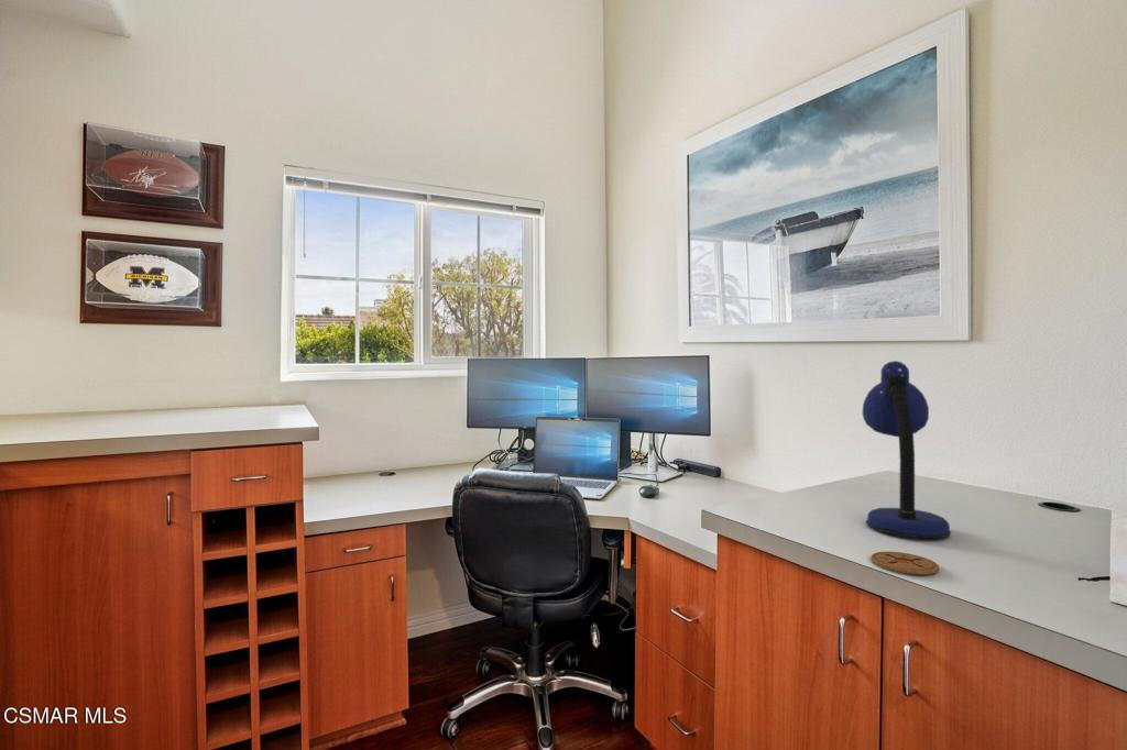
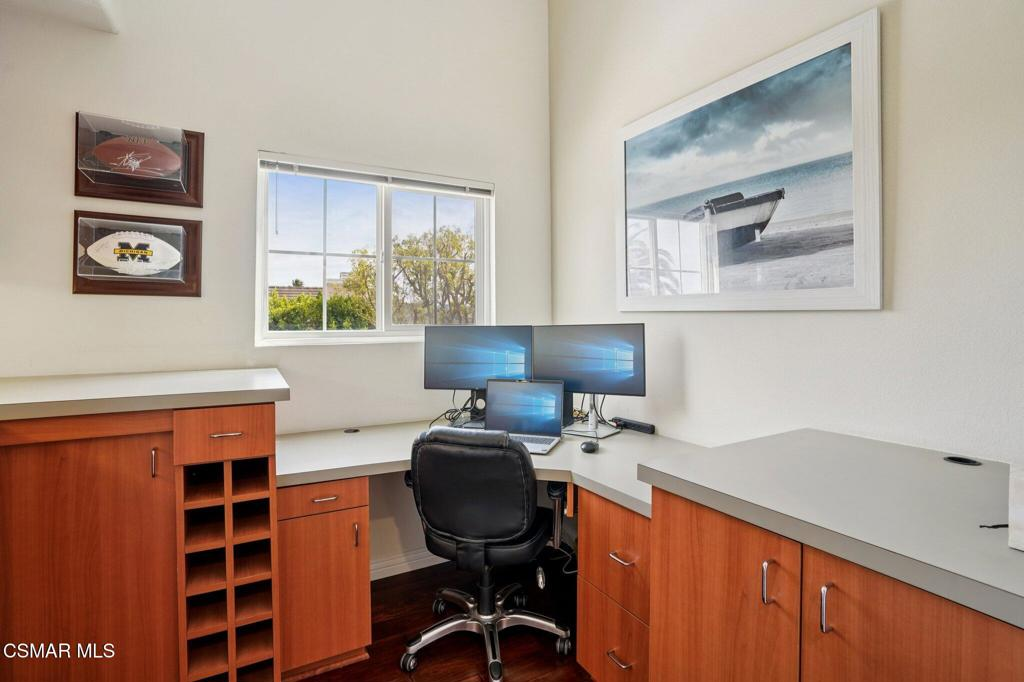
- desk lamp [862,360,952,540]
- coaster [871,551,940,575]
